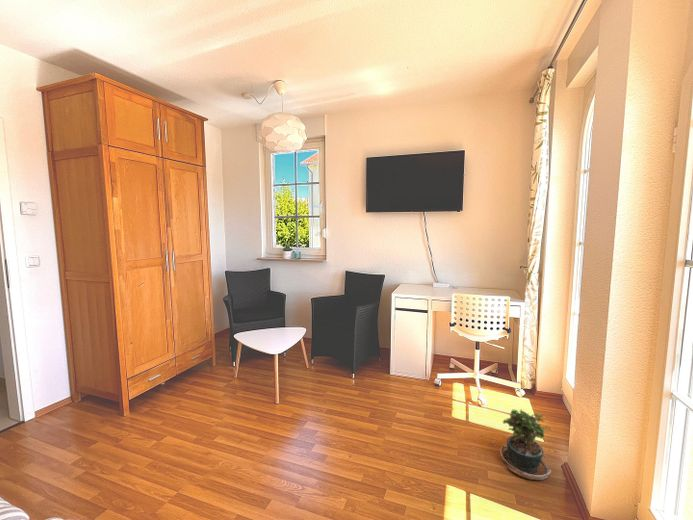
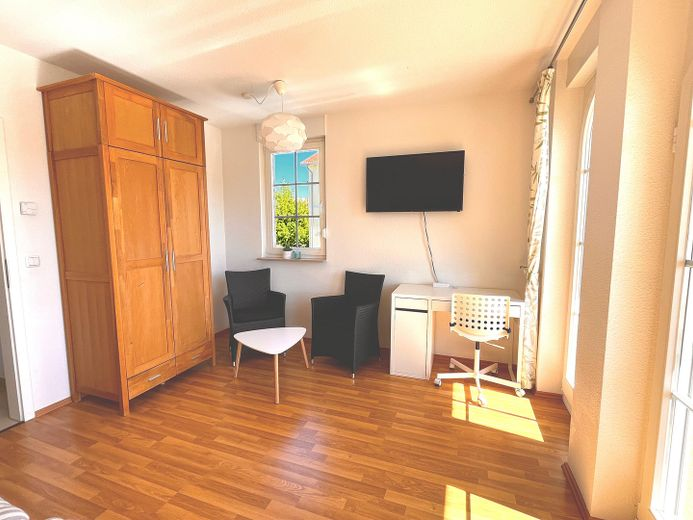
- potted plant [490,408,552,481]
